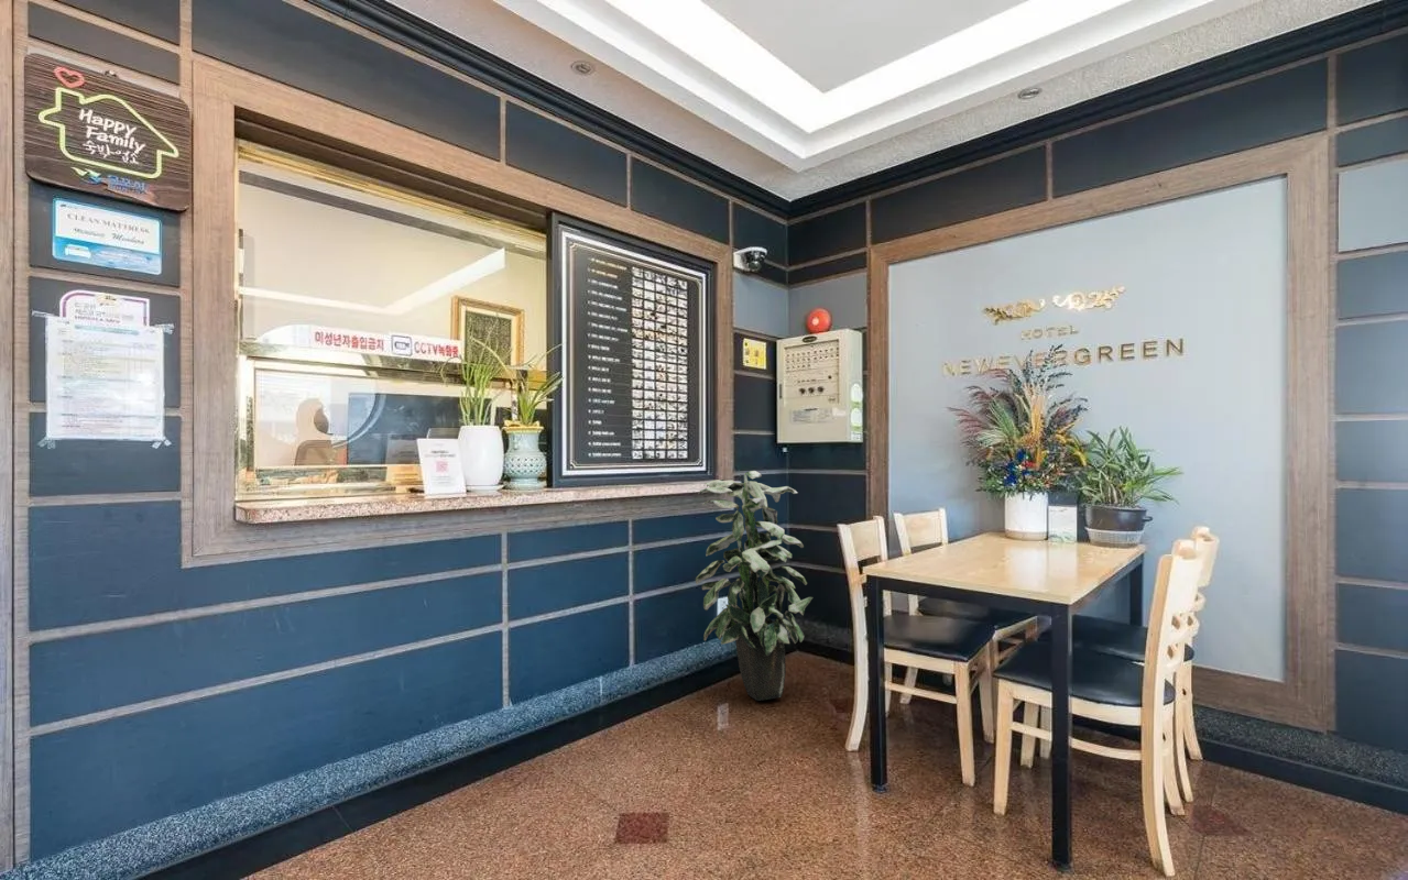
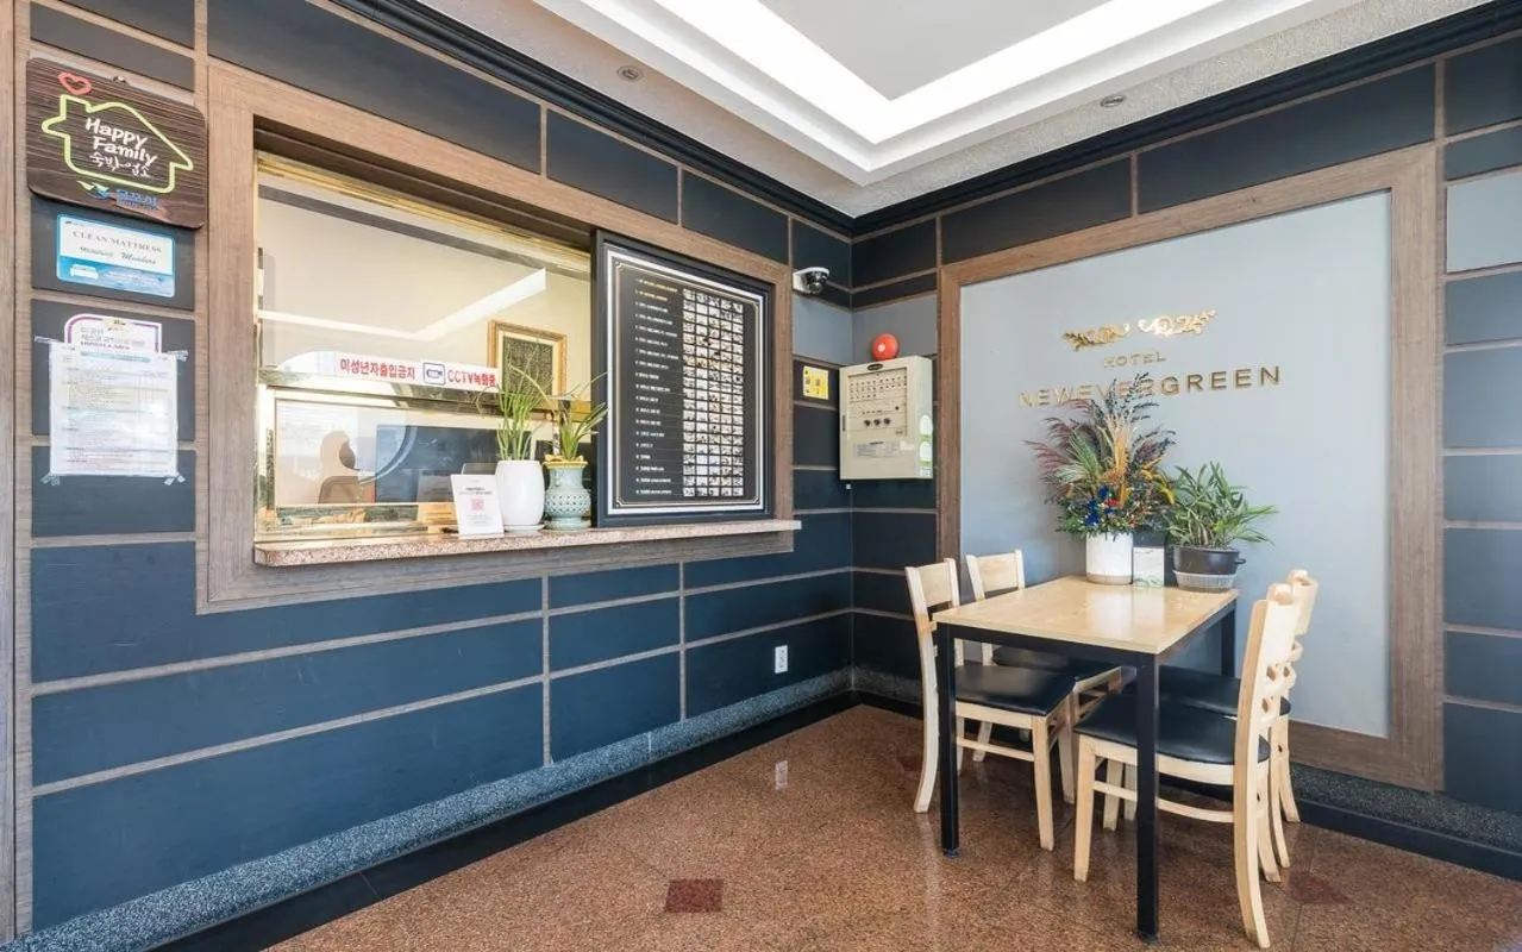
- indoor plant [695,470,814,702]
